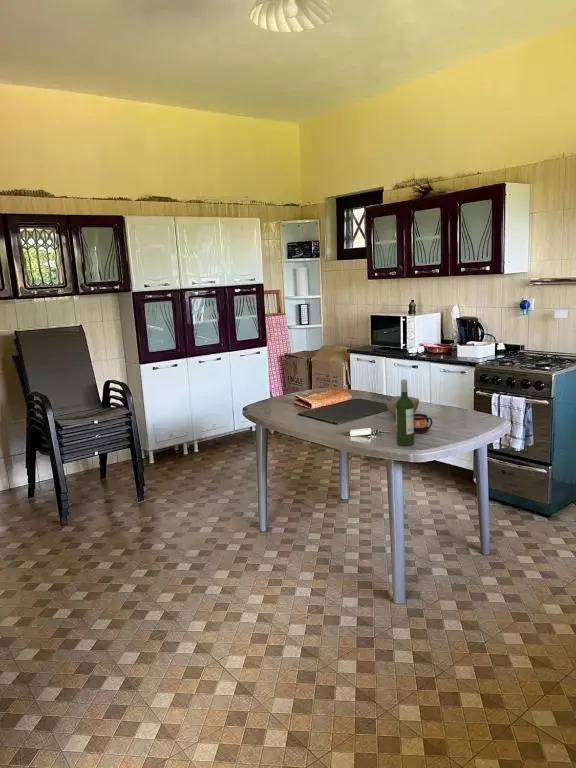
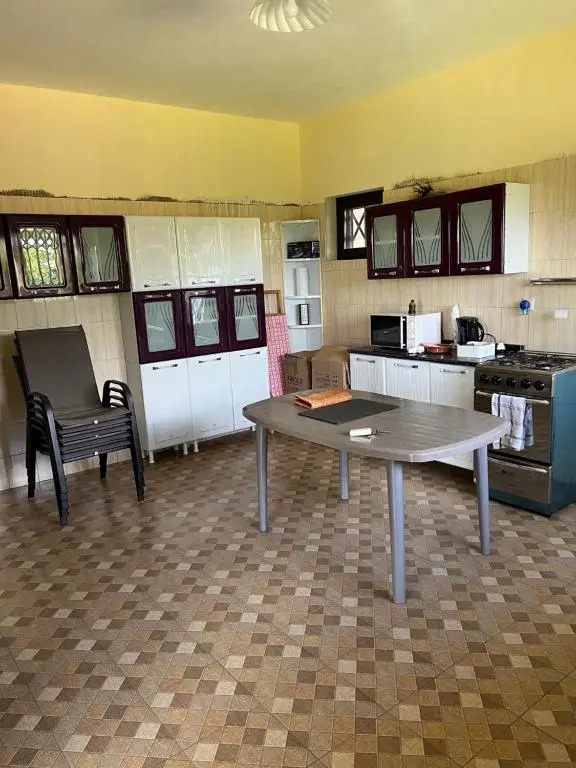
- wine bottle [395,379,415,447]
- cup [414,413,433,434]
- bowl [384,395,420,418]
